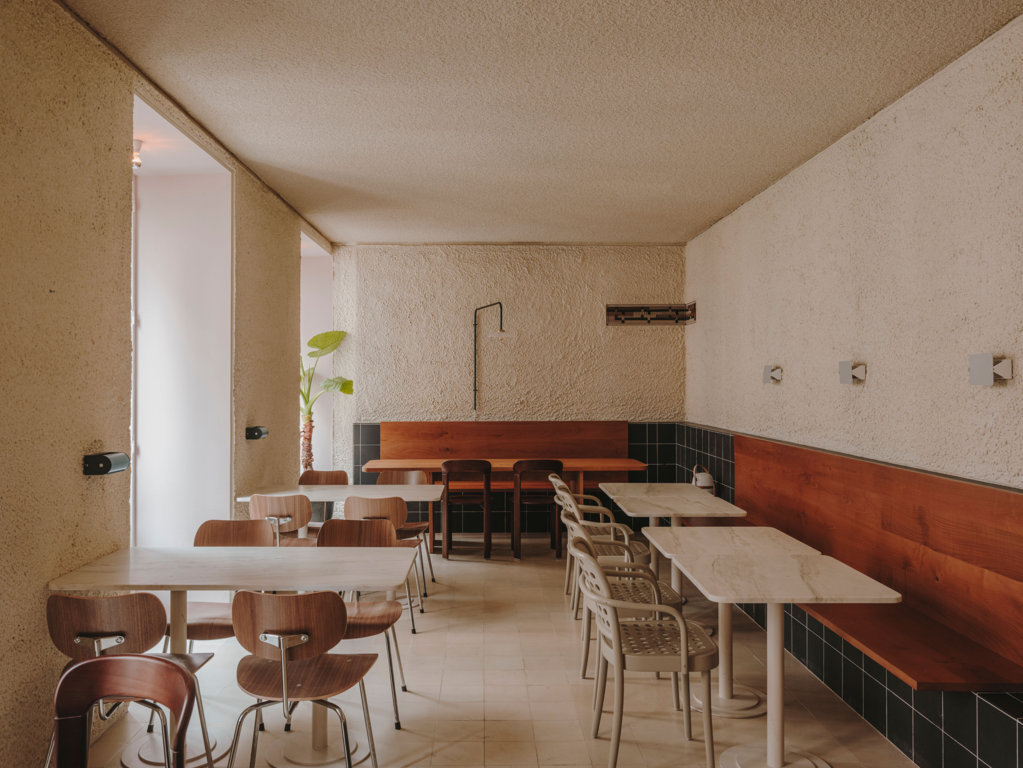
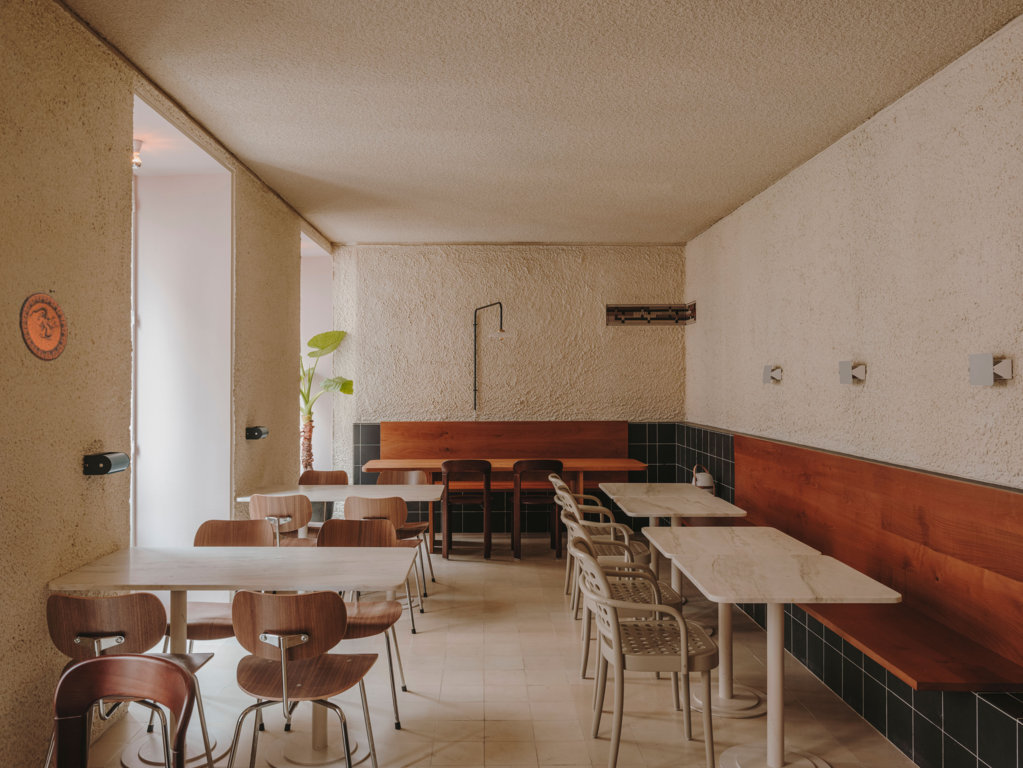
+ decorative plate [18,291,69,362]
